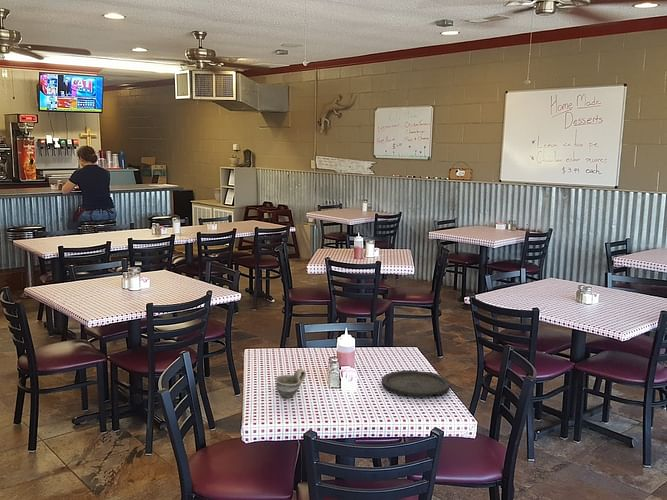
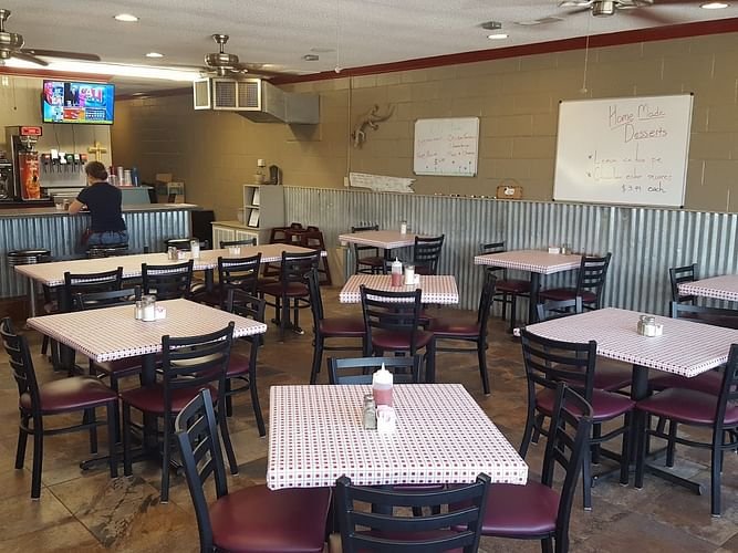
- cup [275,368,307,399]
- plate [381,369,451,398]
